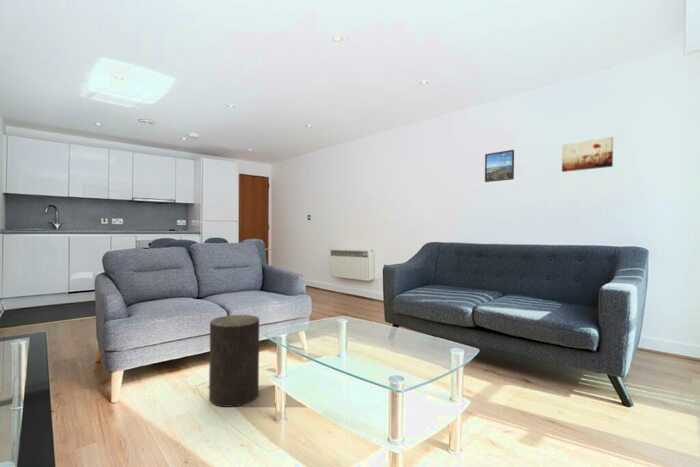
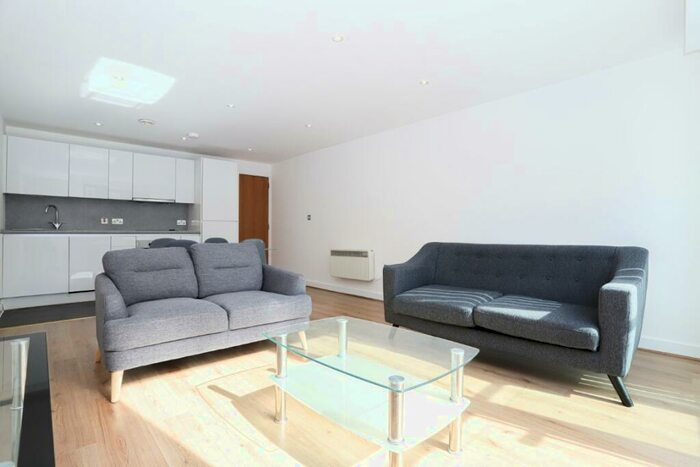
- wall art [561,136,614,173]
- stool [208,314,260,408]
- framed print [484,149,515,183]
